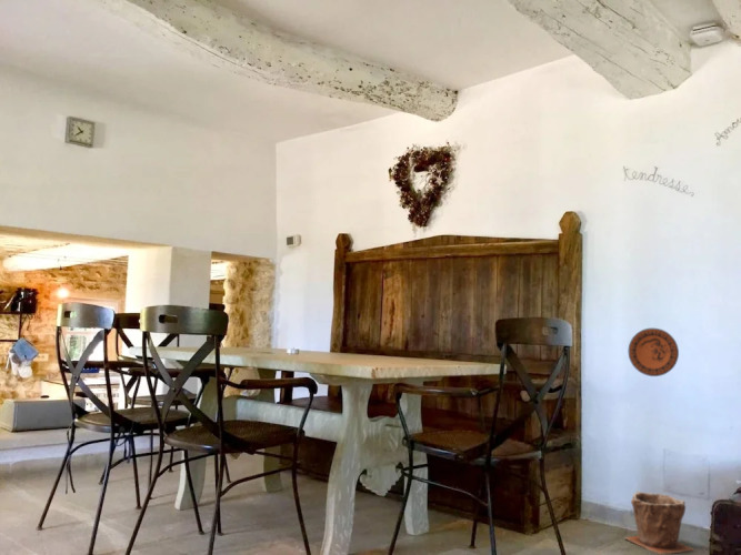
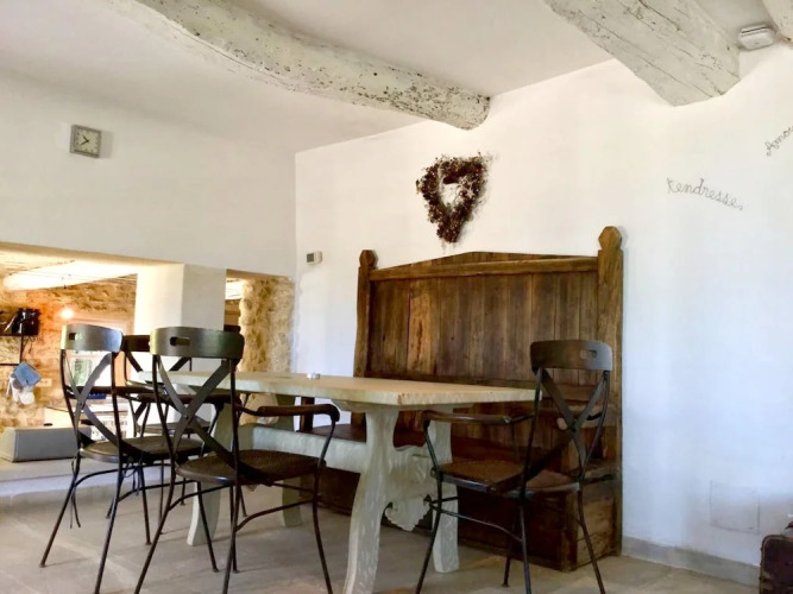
- decorative plate [628,327,680,377]
- plant pot [624,491,695,555]
